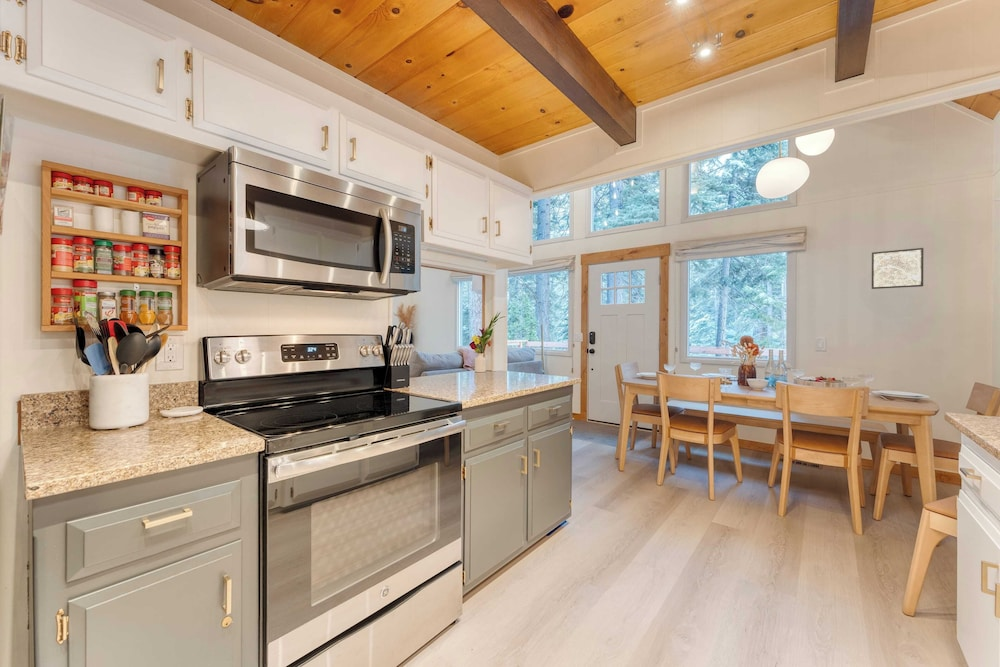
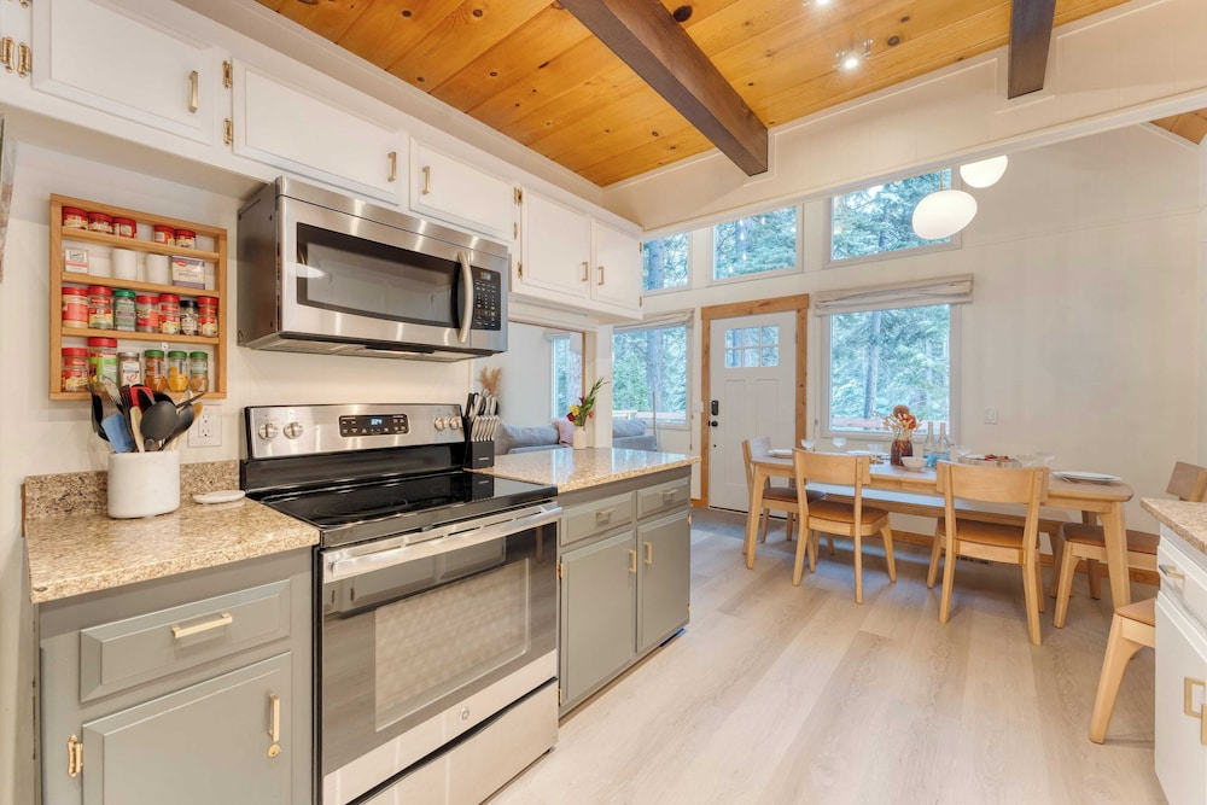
- wall art [871,247,924,290]
